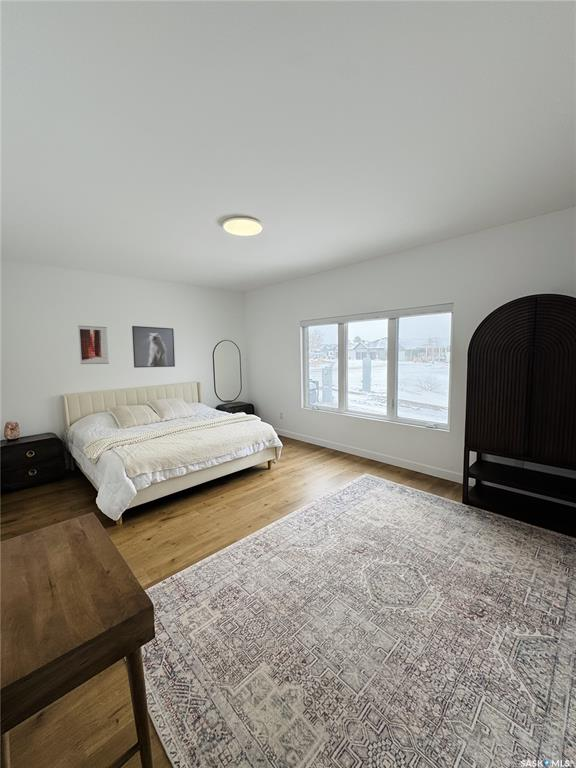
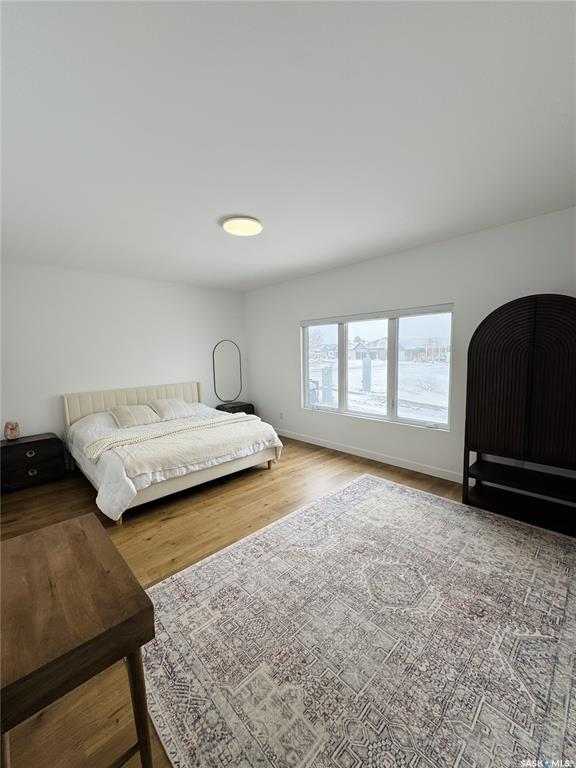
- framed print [131,325,176,369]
- wall art [77,325,110,365]
